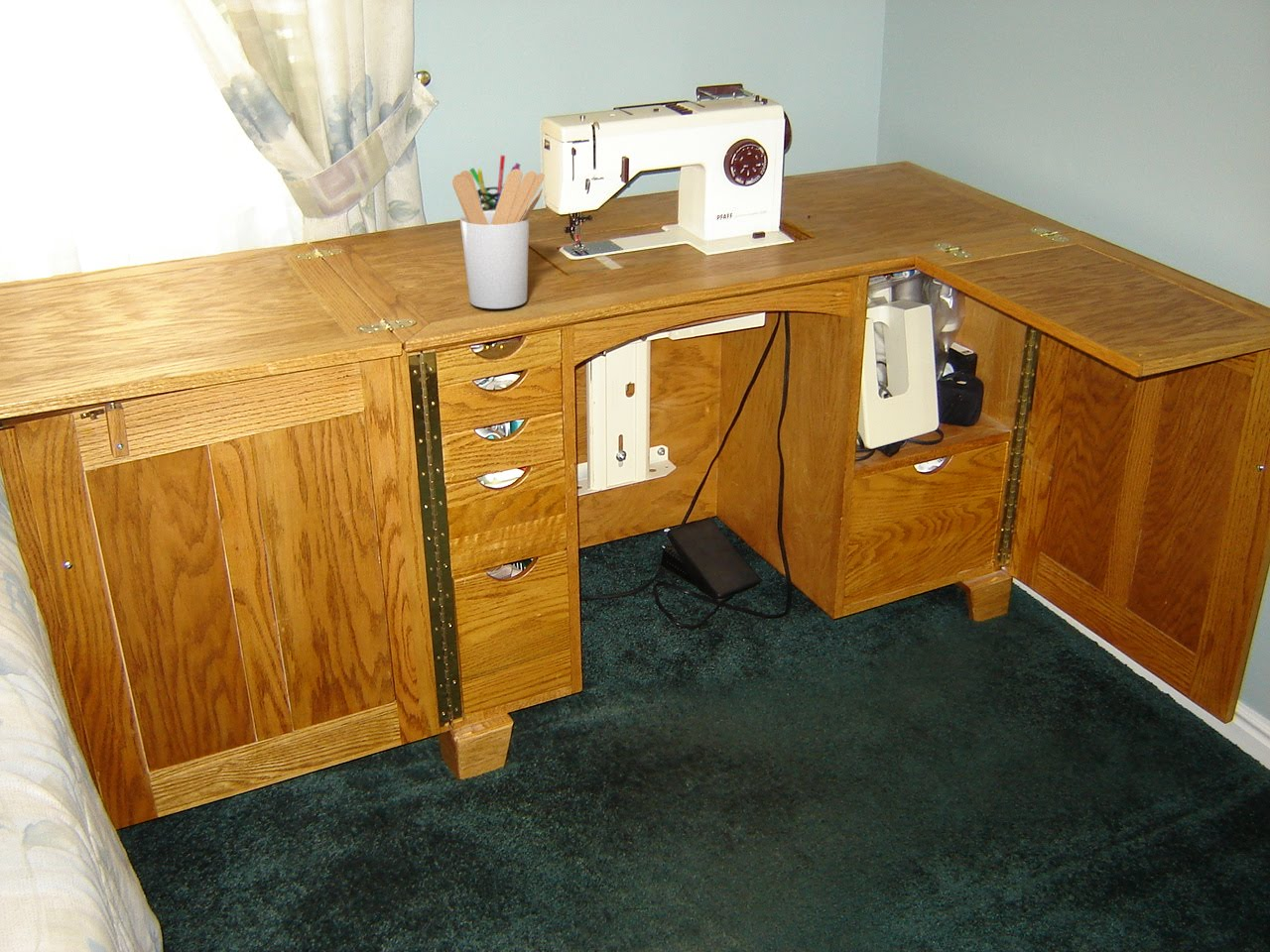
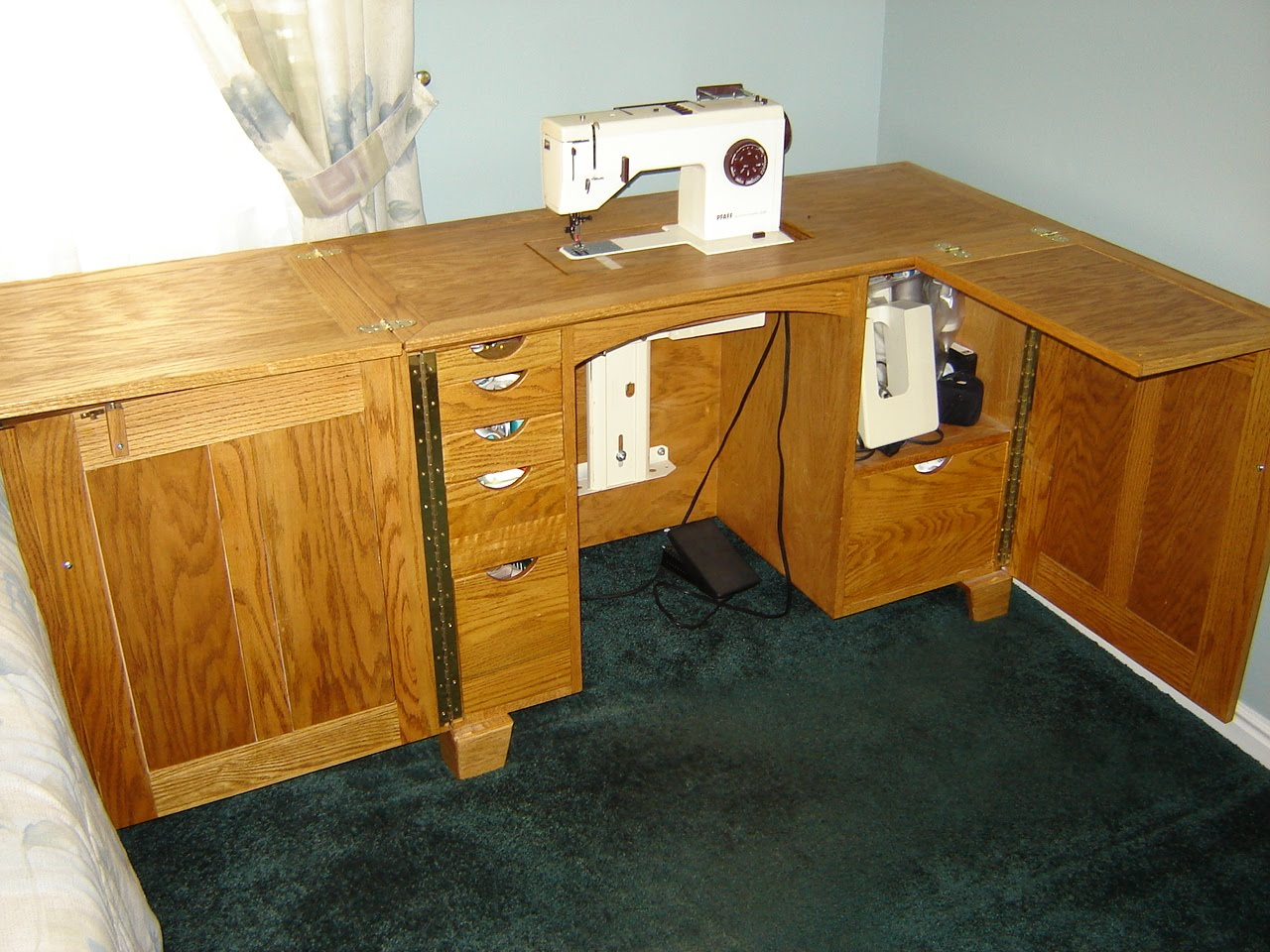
- utensil holder [451,170,546,309]
- pen holder [468,154,521,211]
